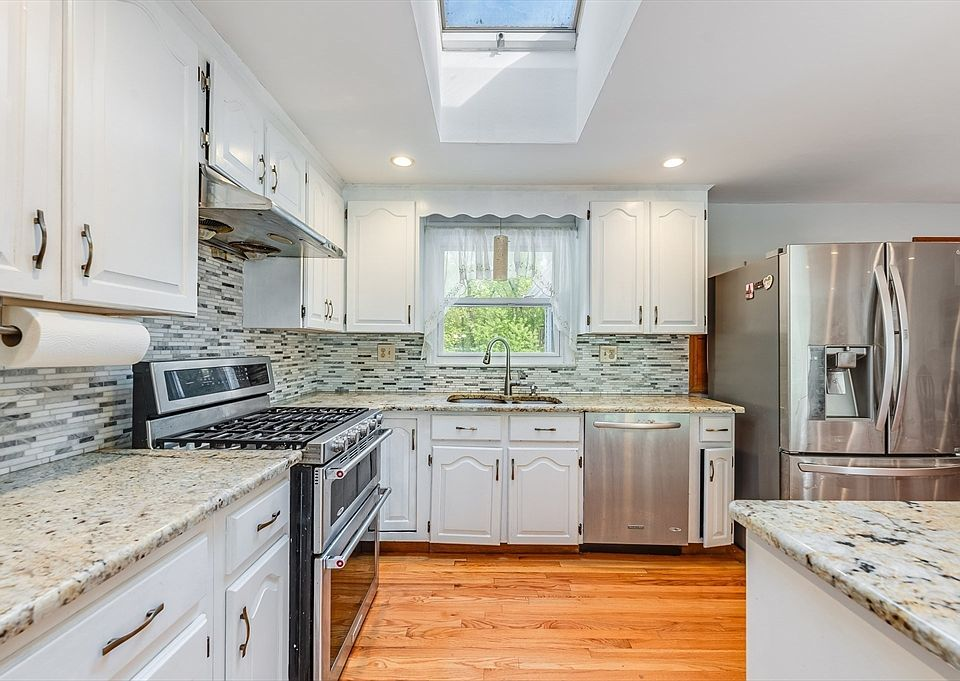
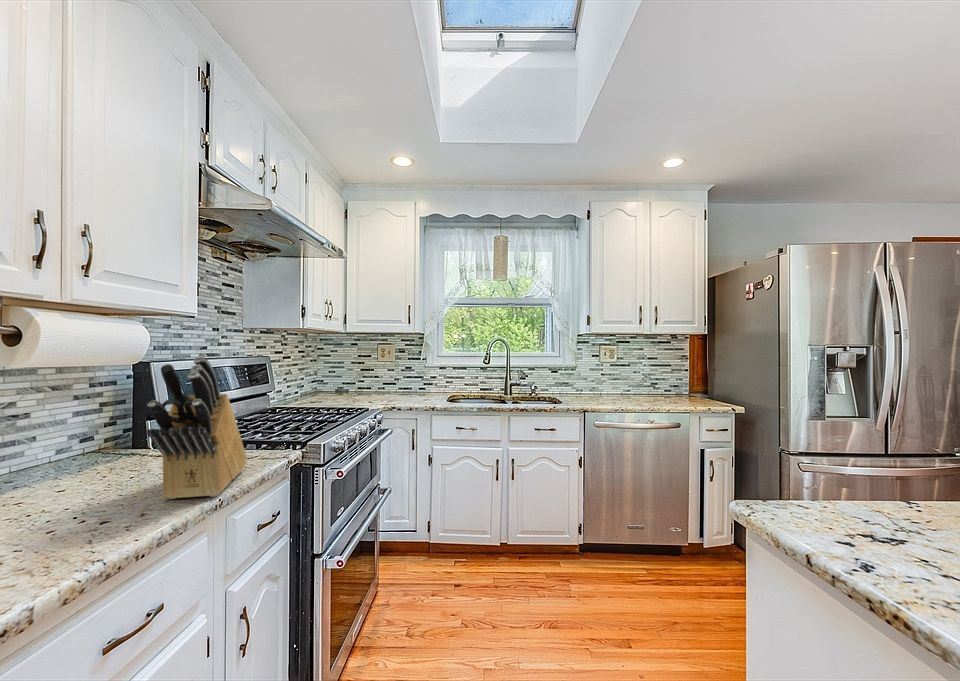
+ knife block [146,355,248,500]
